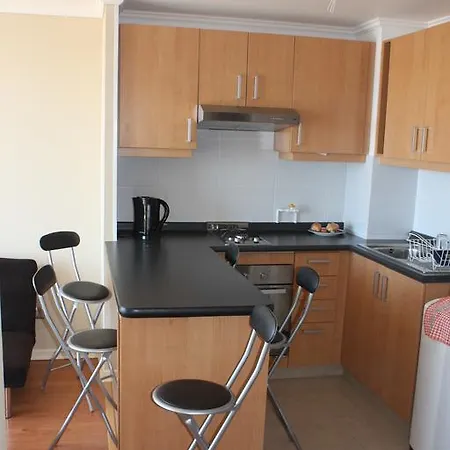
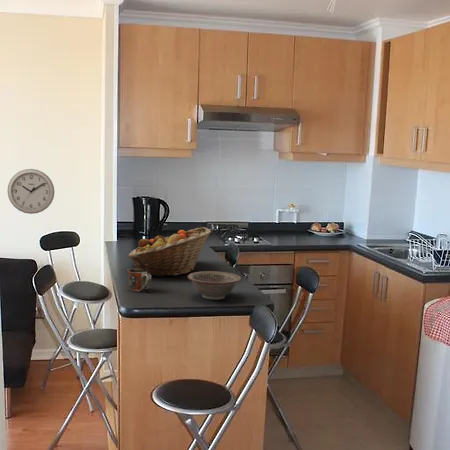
+ mug [125,268,152,292]
+ fruit basket [127,226,212,278]
+ decorative bowl [187,270,242,301]
+ wall clock [6,168,55,215]
